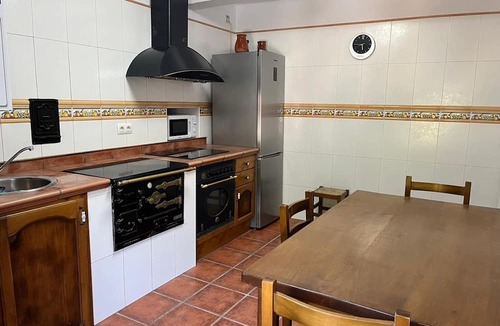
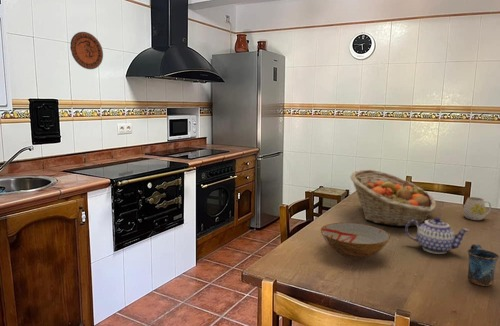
+ bowl [320,222,391,259]
+ fruit basket [349,169,437,227]
+ mug [462,196,492,221]
+ decorative plate [69,31,104,70]
+ teapot [404,216,470,255]
+ mug [466,243,500,287]
